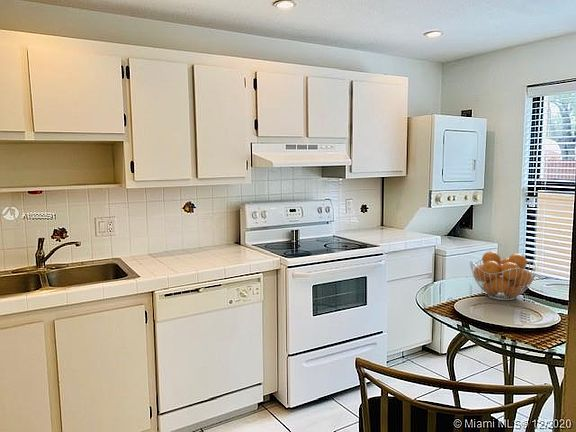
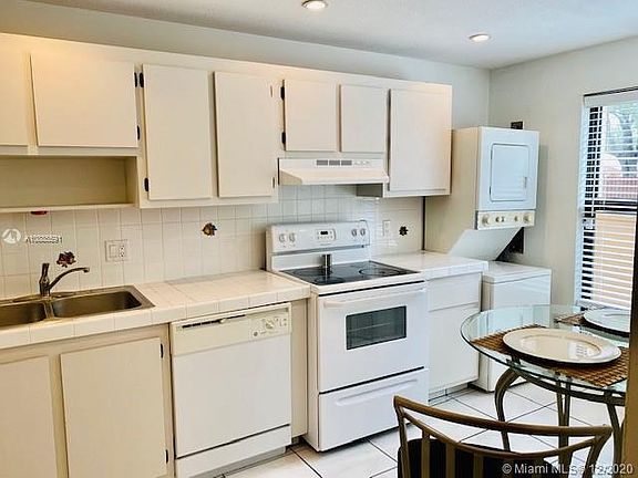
- fruit basket [469,250,538,301]
